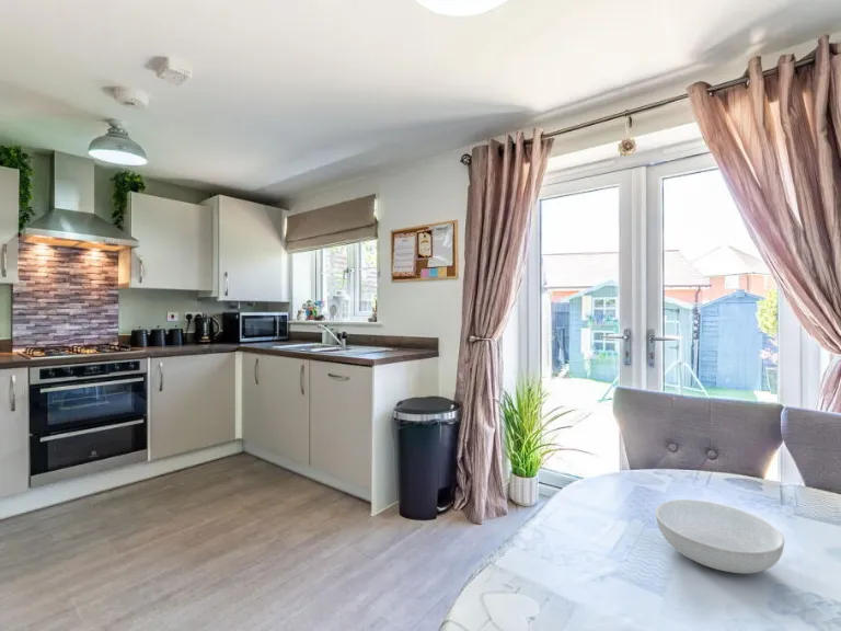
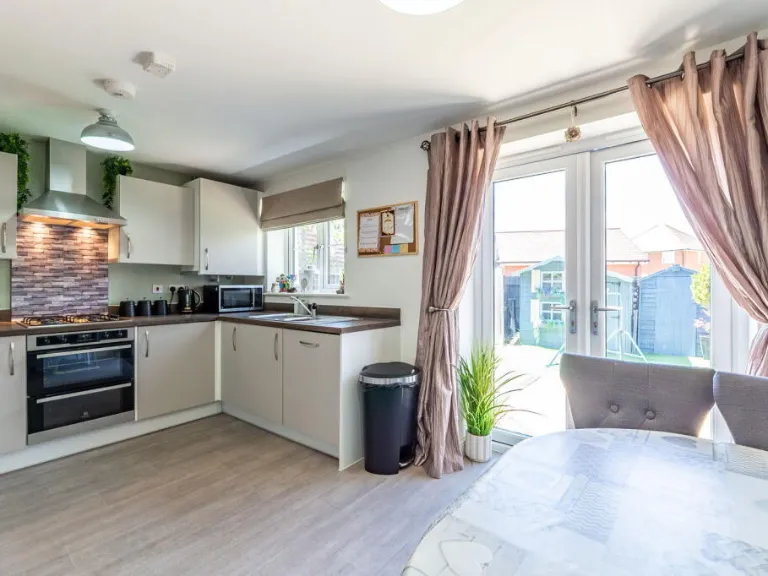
- serving bowl [655,498,785,574]
